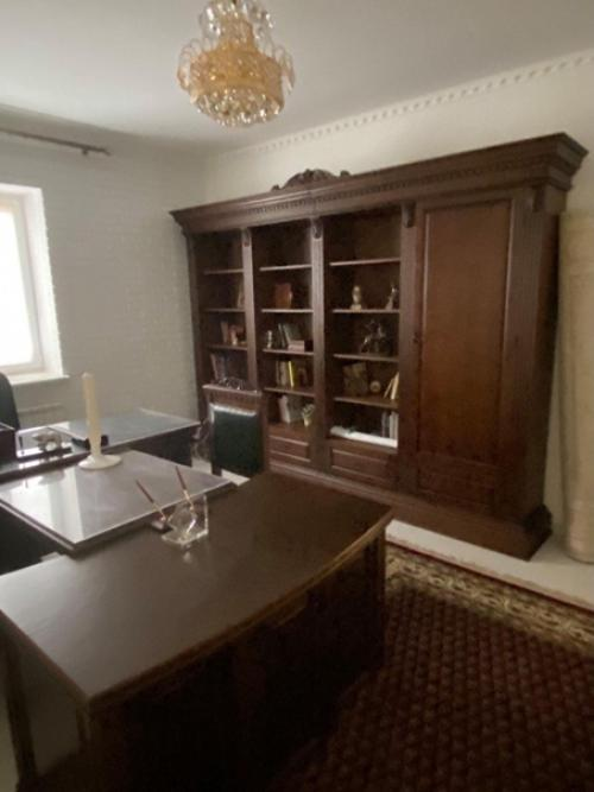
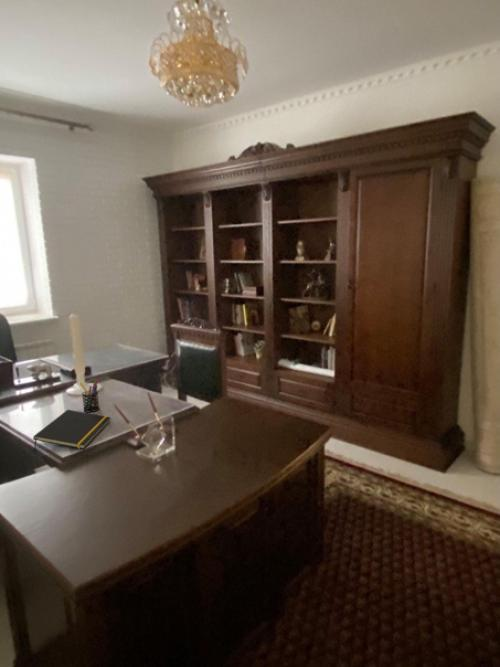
+ pen holder [78,379,101,413]
+ notepad [32,409,112,451]
